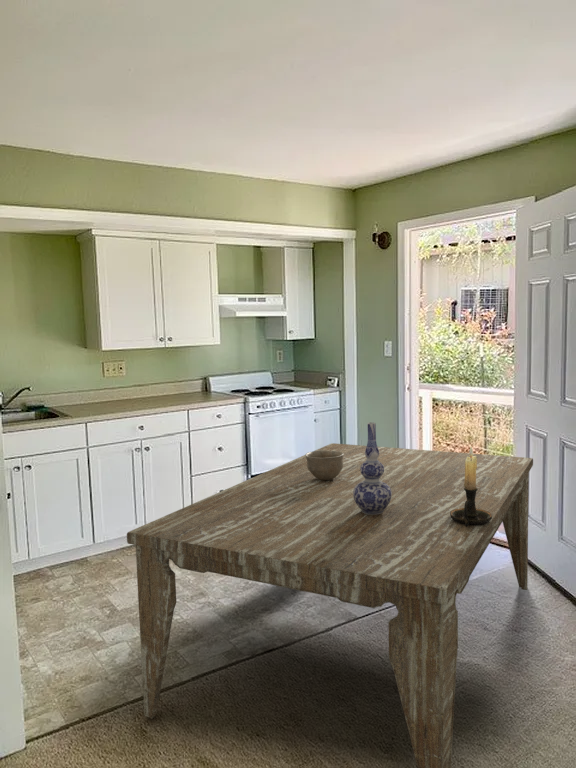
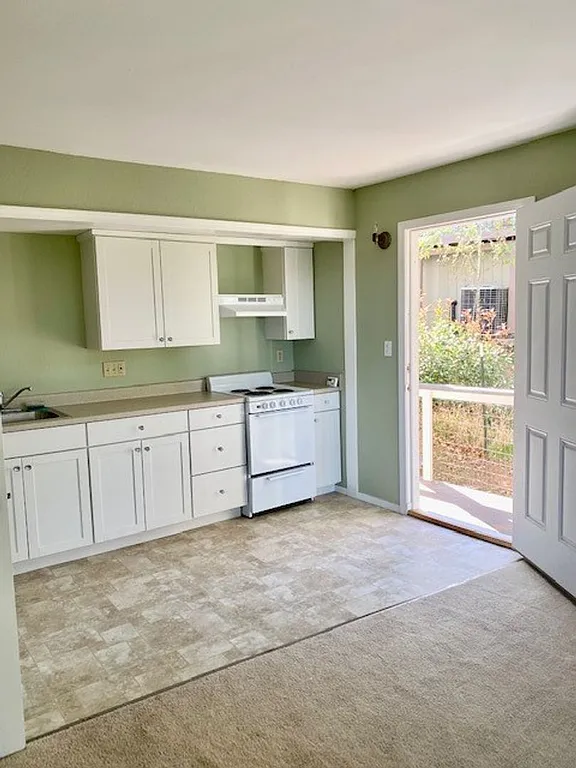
- dining table [126,442,534,768]
- vase [353,421,392,515]
- bowl [305,450,343,481]
- candle holder [450,446,492,527]
